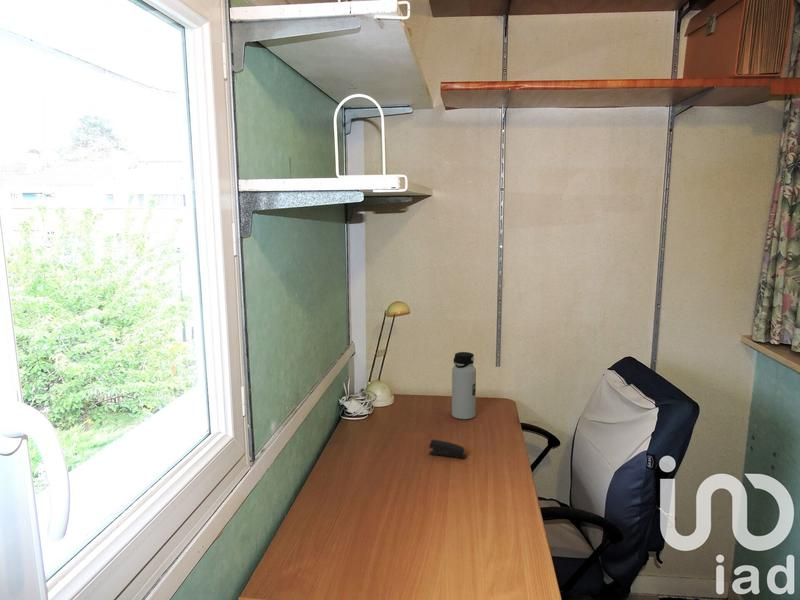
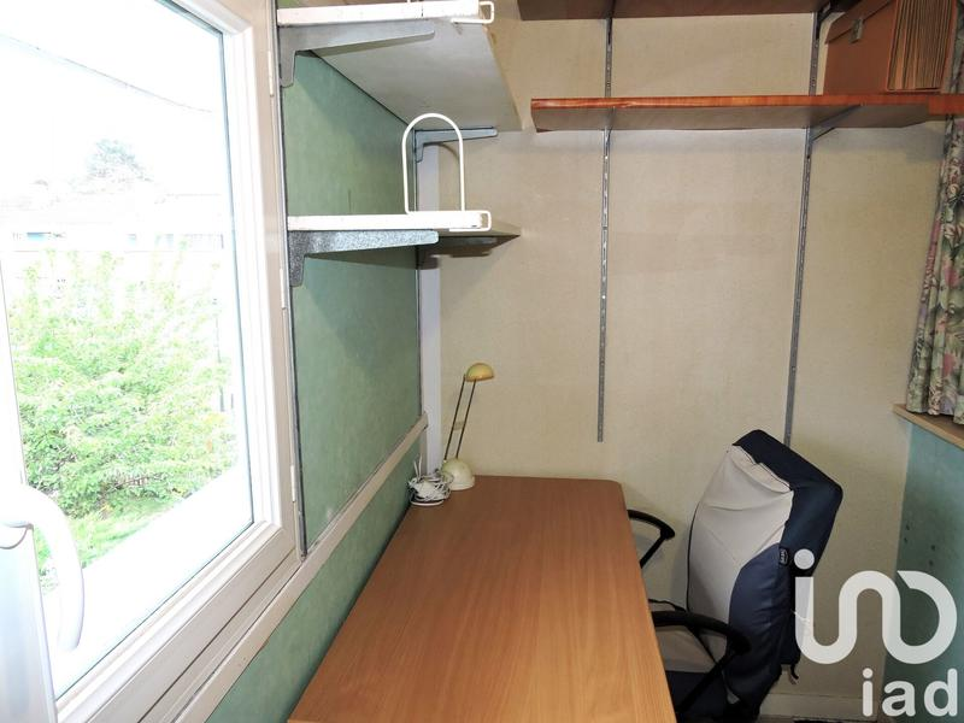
- stapler [428,439,467,459]
- water bottle [451,351,477,420]
